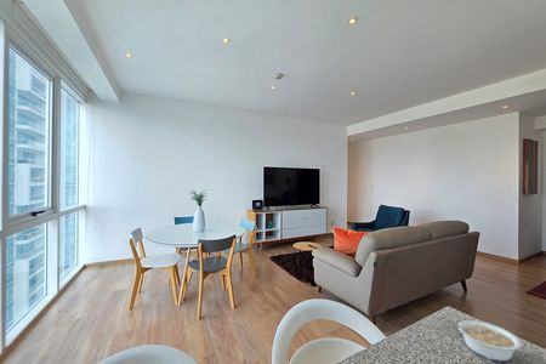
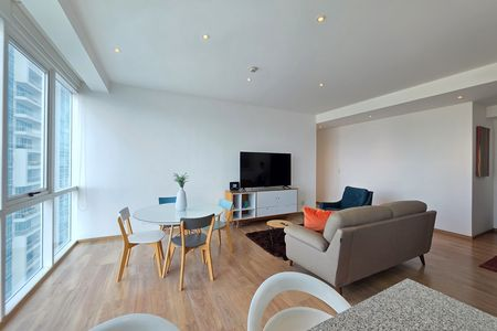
- legume [445,318,523,363]
